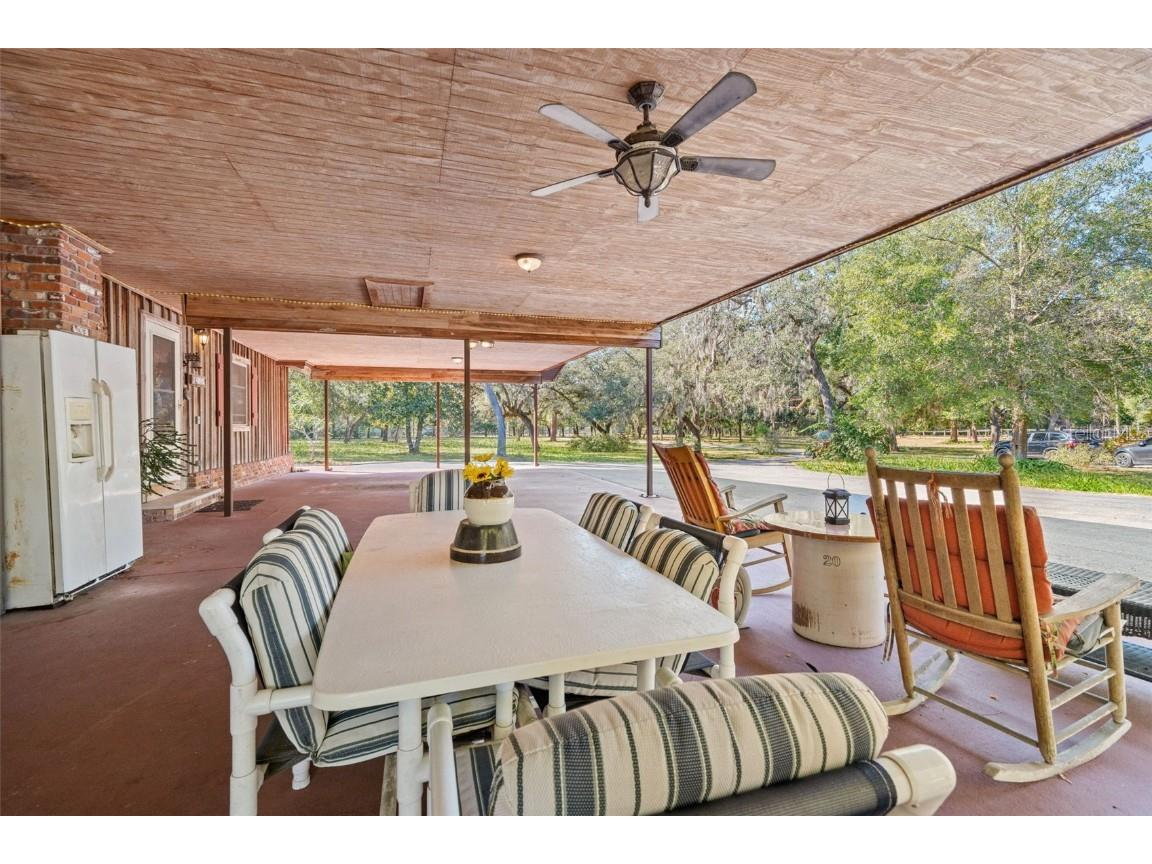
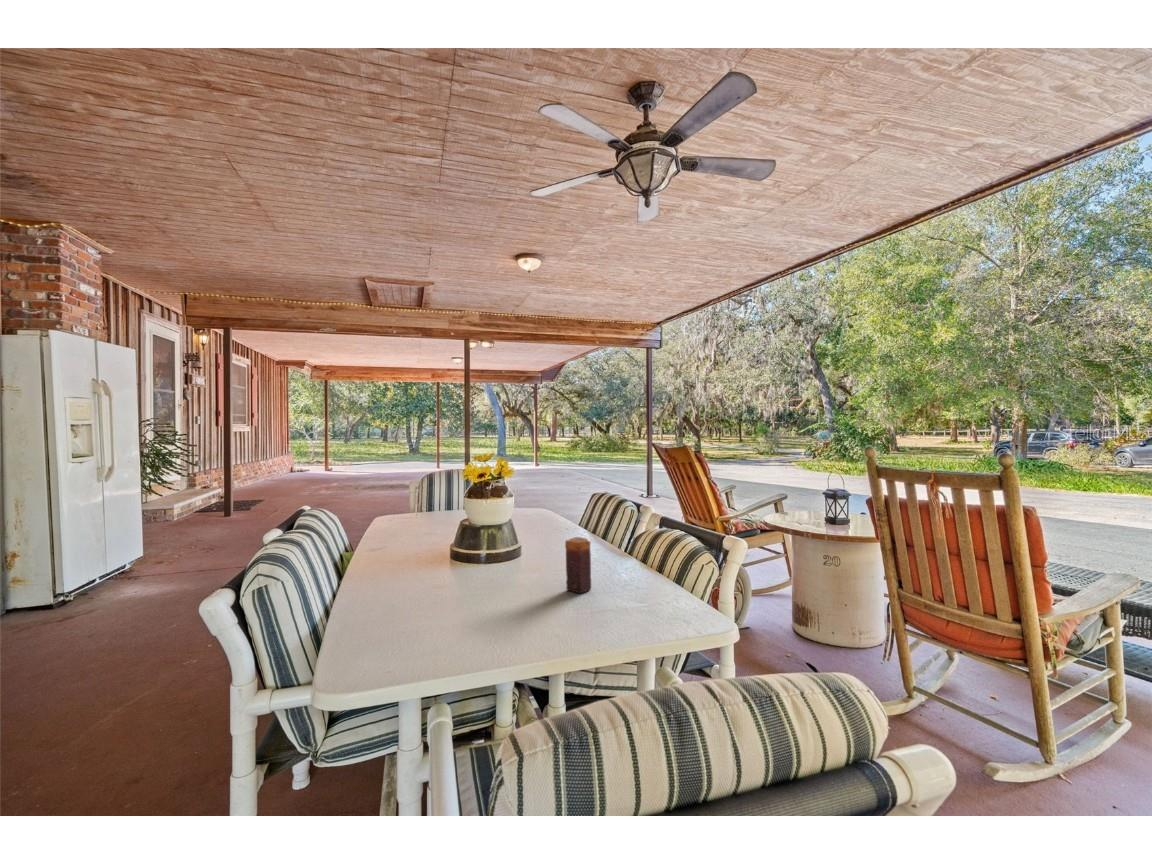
+ candle [564,536,592,594]
